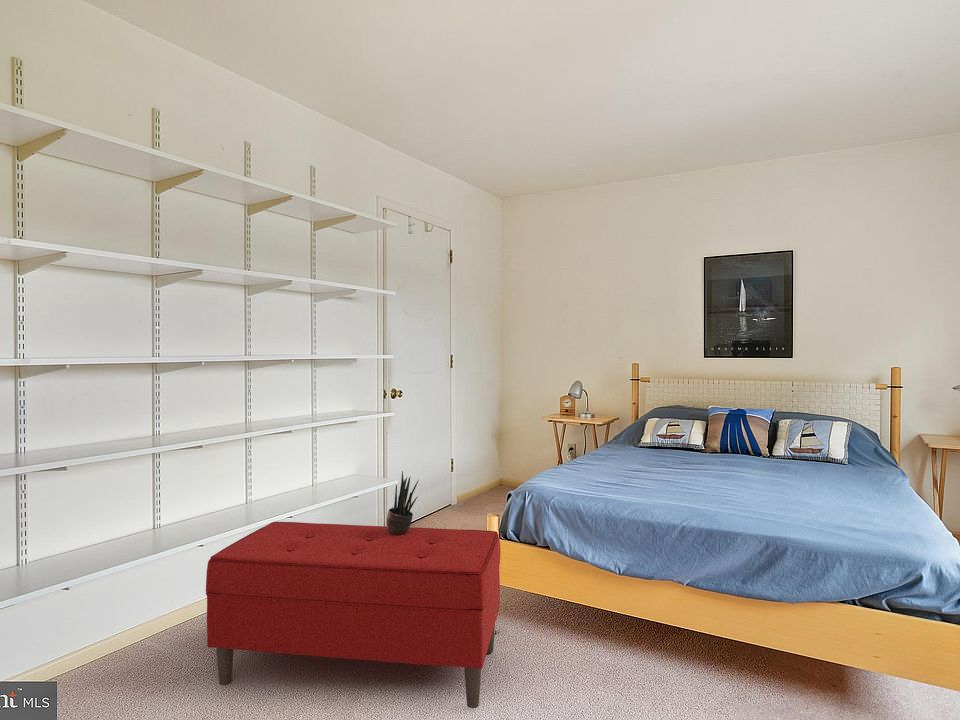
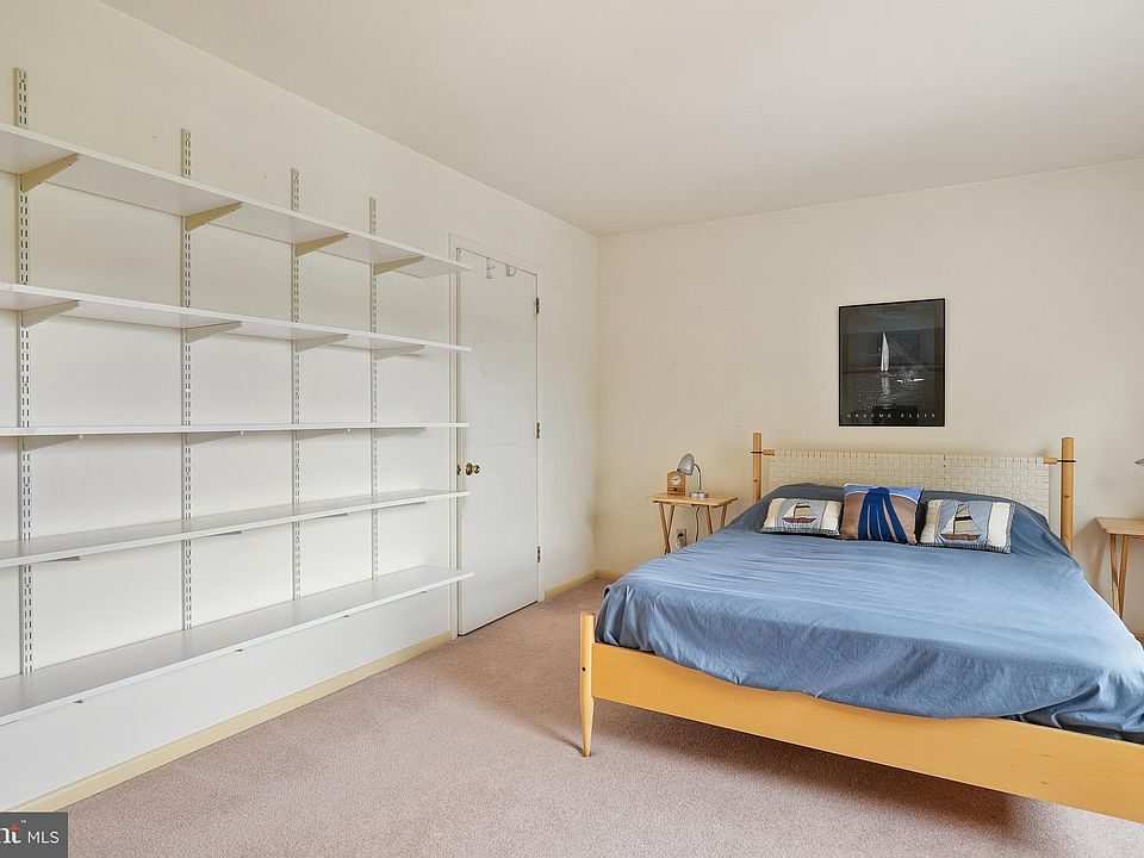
- potted plant [386,470,420,535]
- bench [205,521,502,709]
